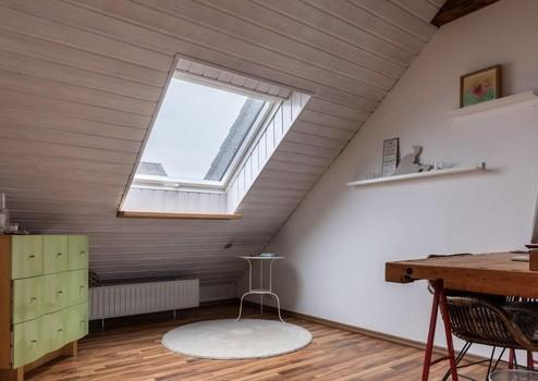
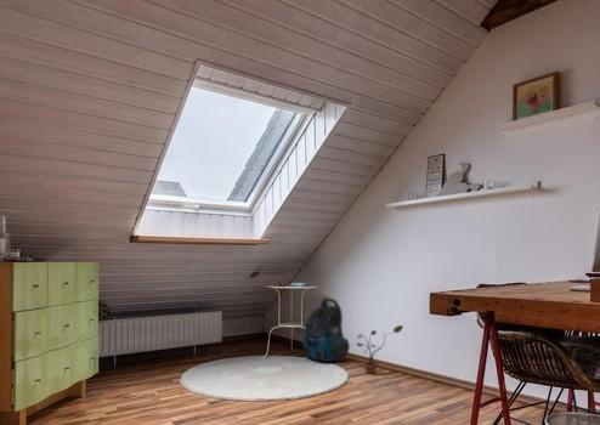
+ vacuum cleaner [301,296,351,363]
+ potted plant [356,324,404,375]
